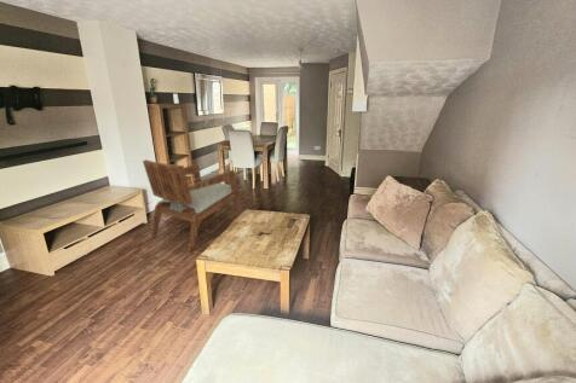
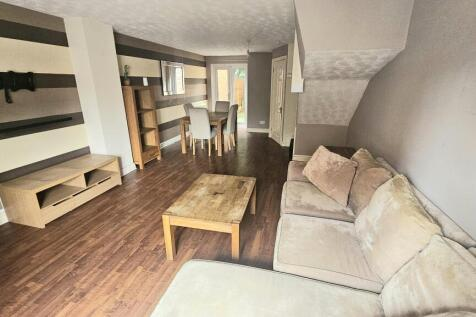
- armchair [142,158,244,253]
